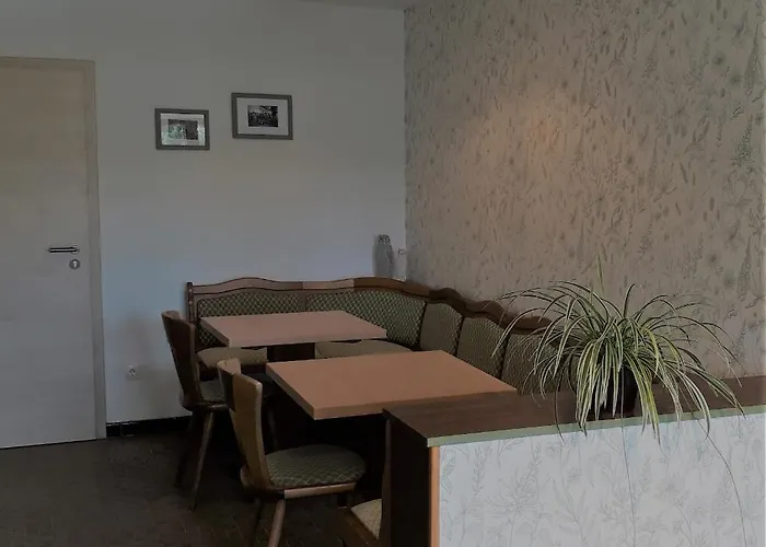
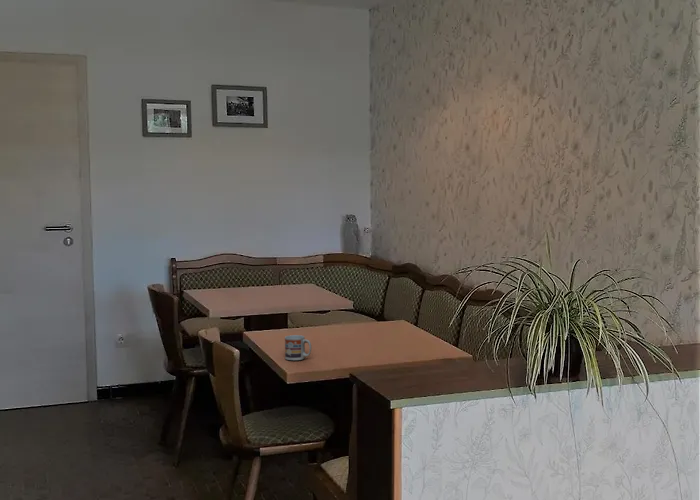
+ cup [284,334,313,361]
